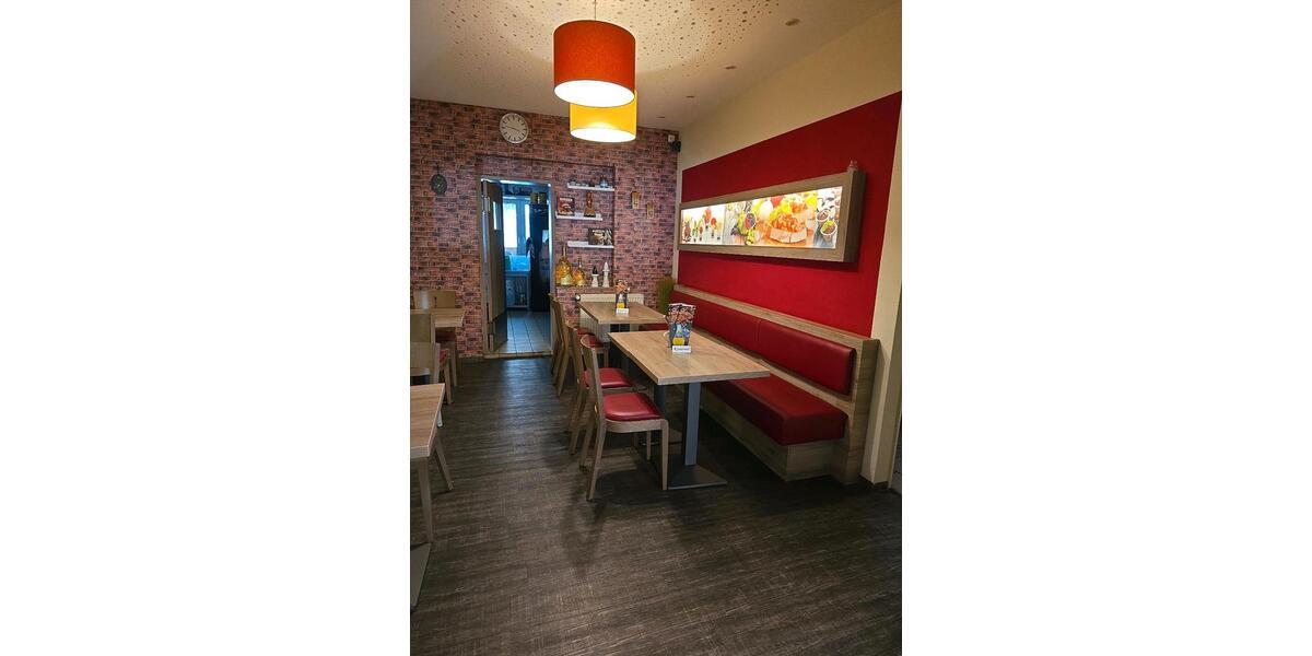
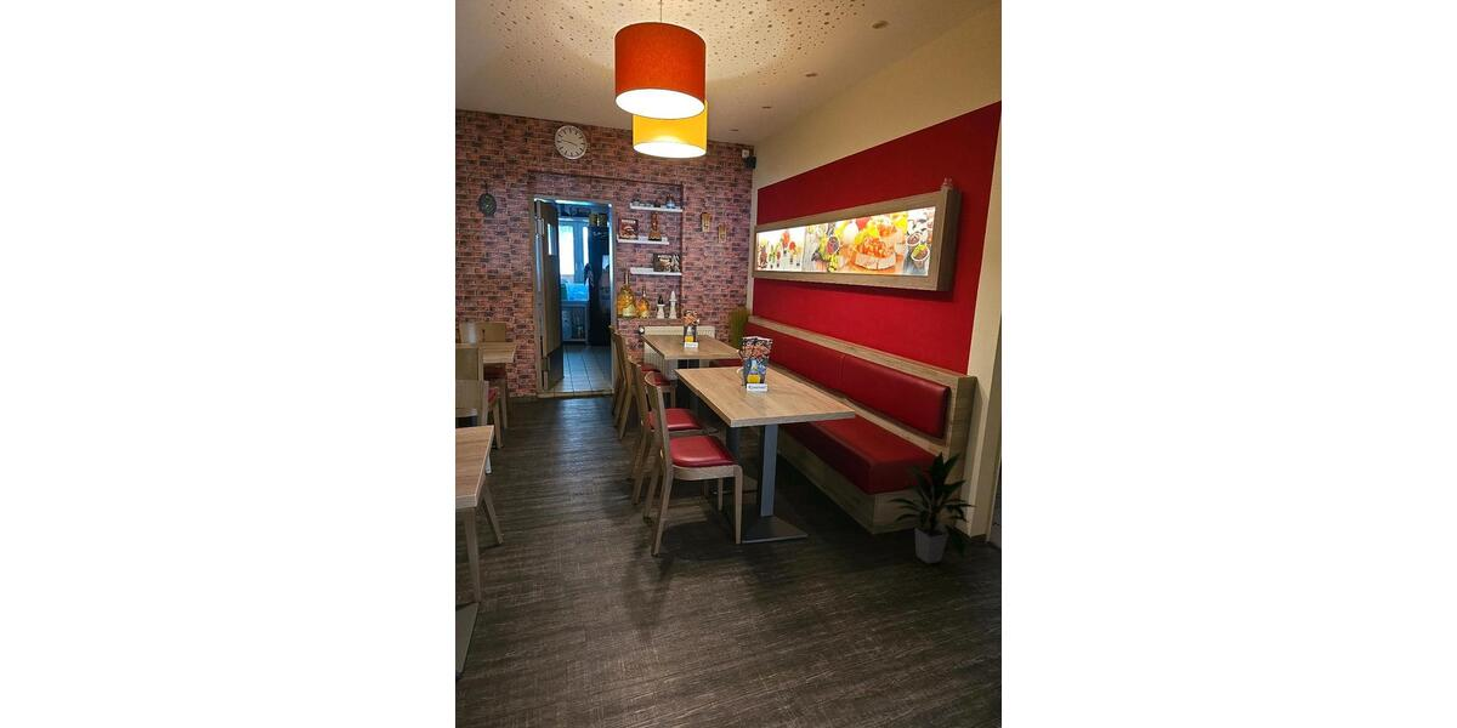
+ indoor plant [885,450,979,564]
